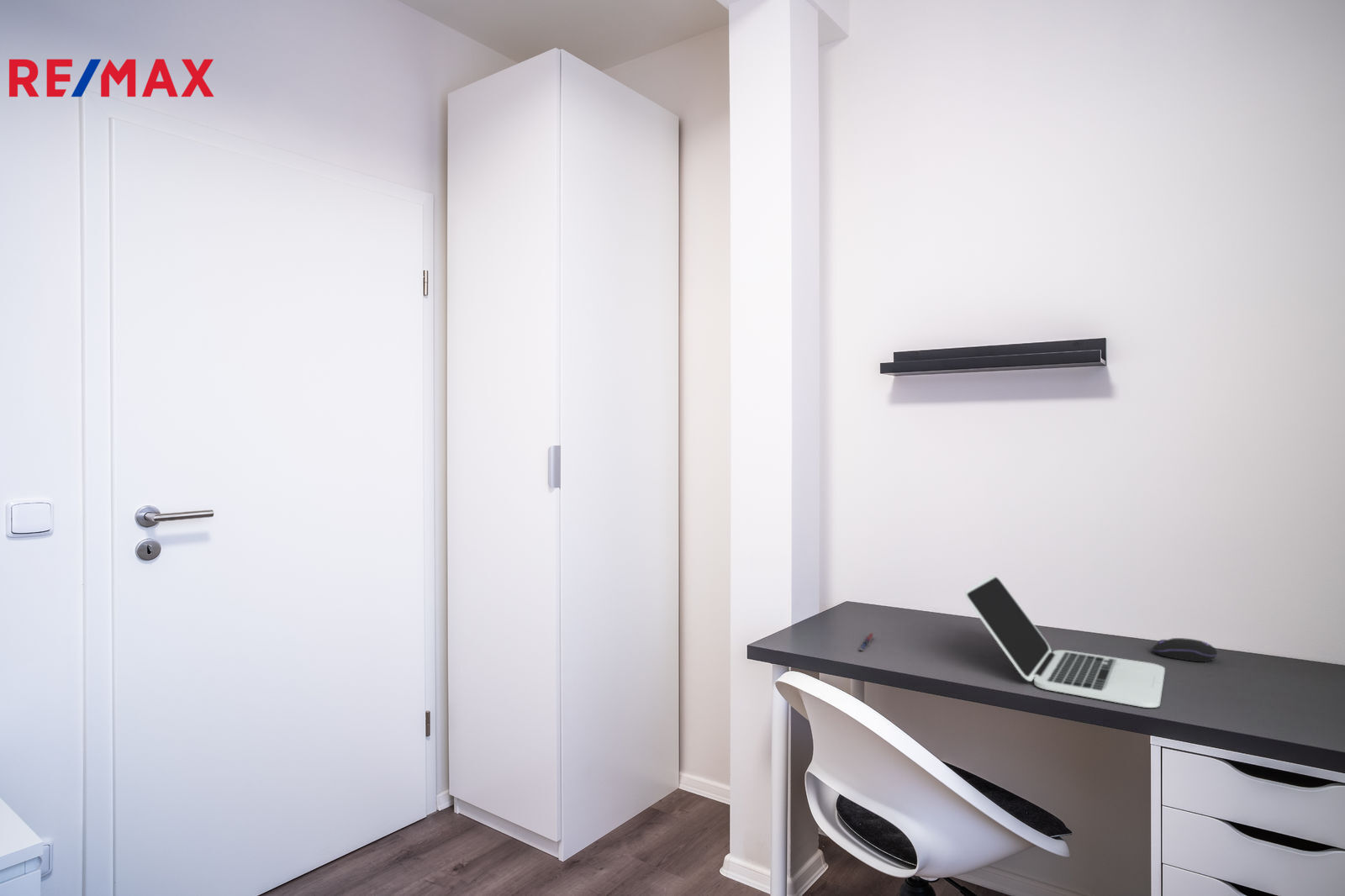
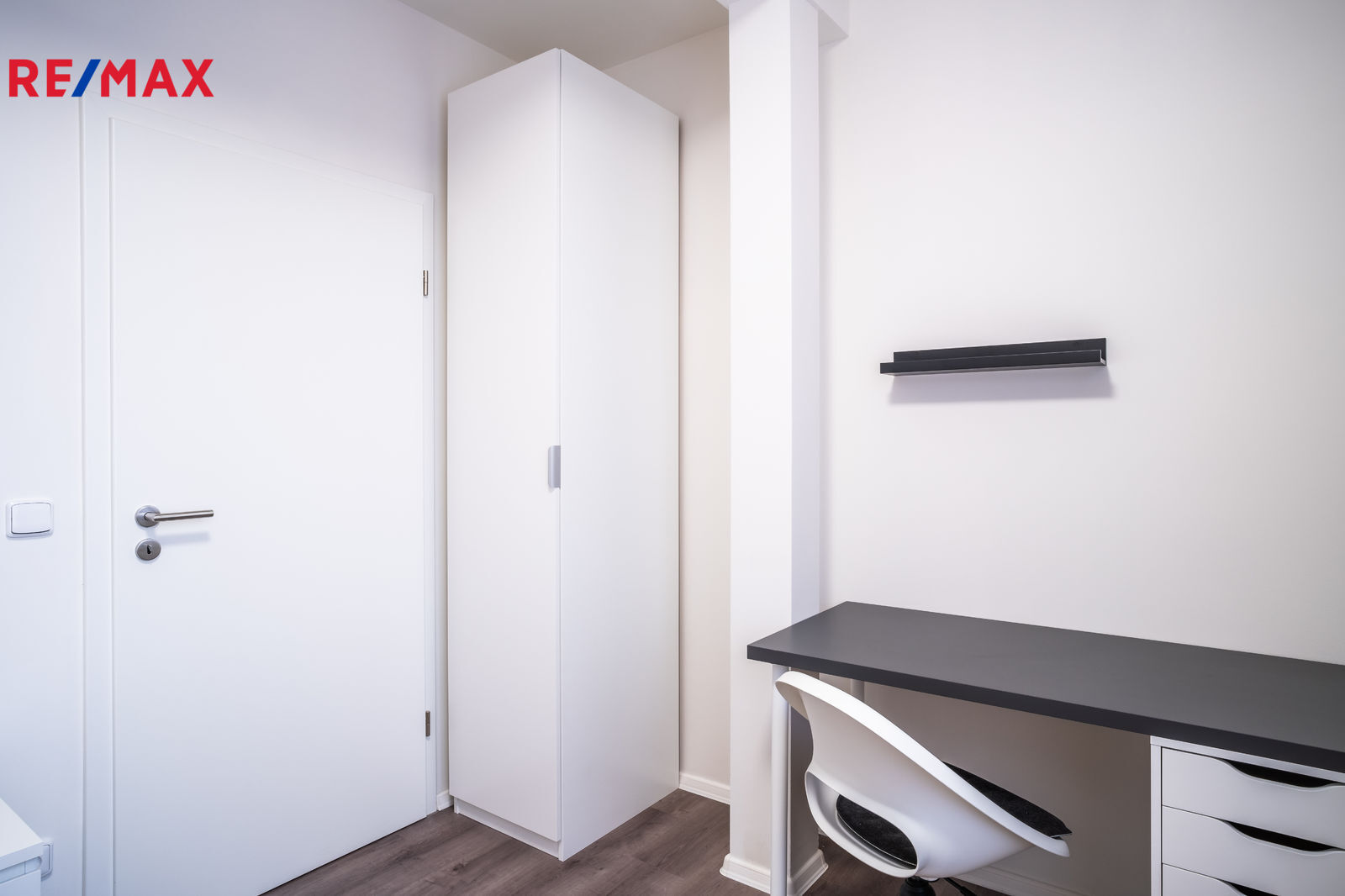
- pen [857,632,875,652]
- computer mouse [1152,637,1218,663]
- laptop [964,573,1166,709]
